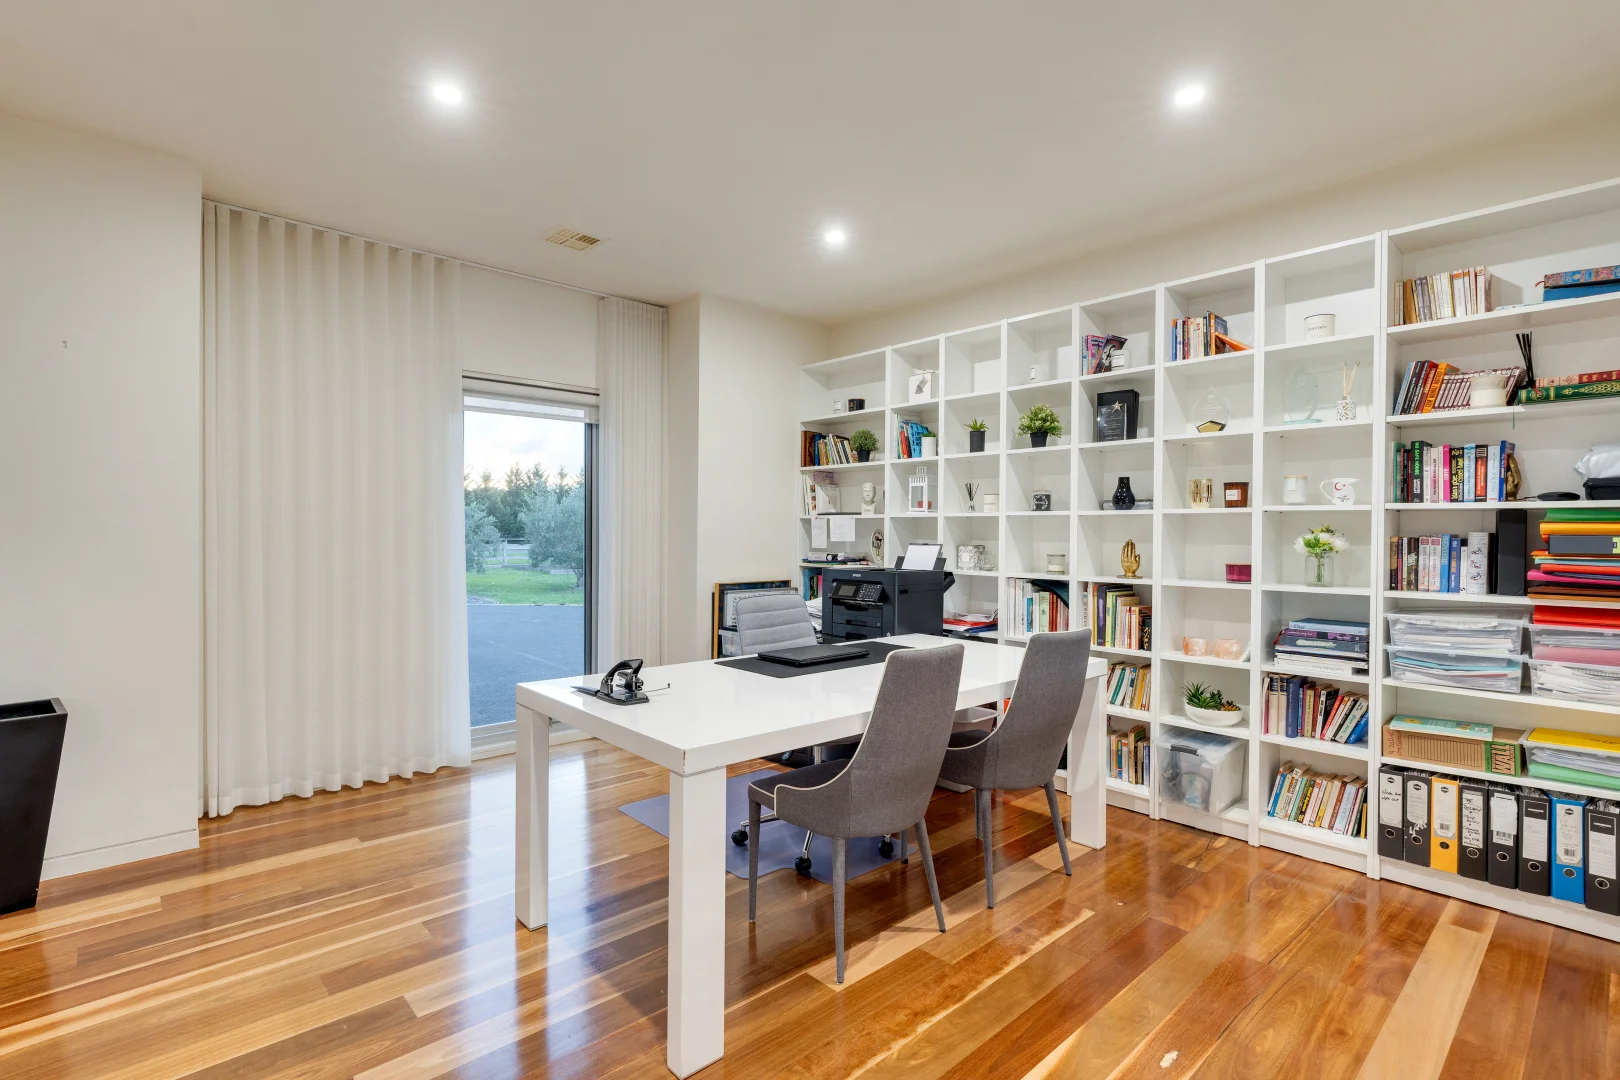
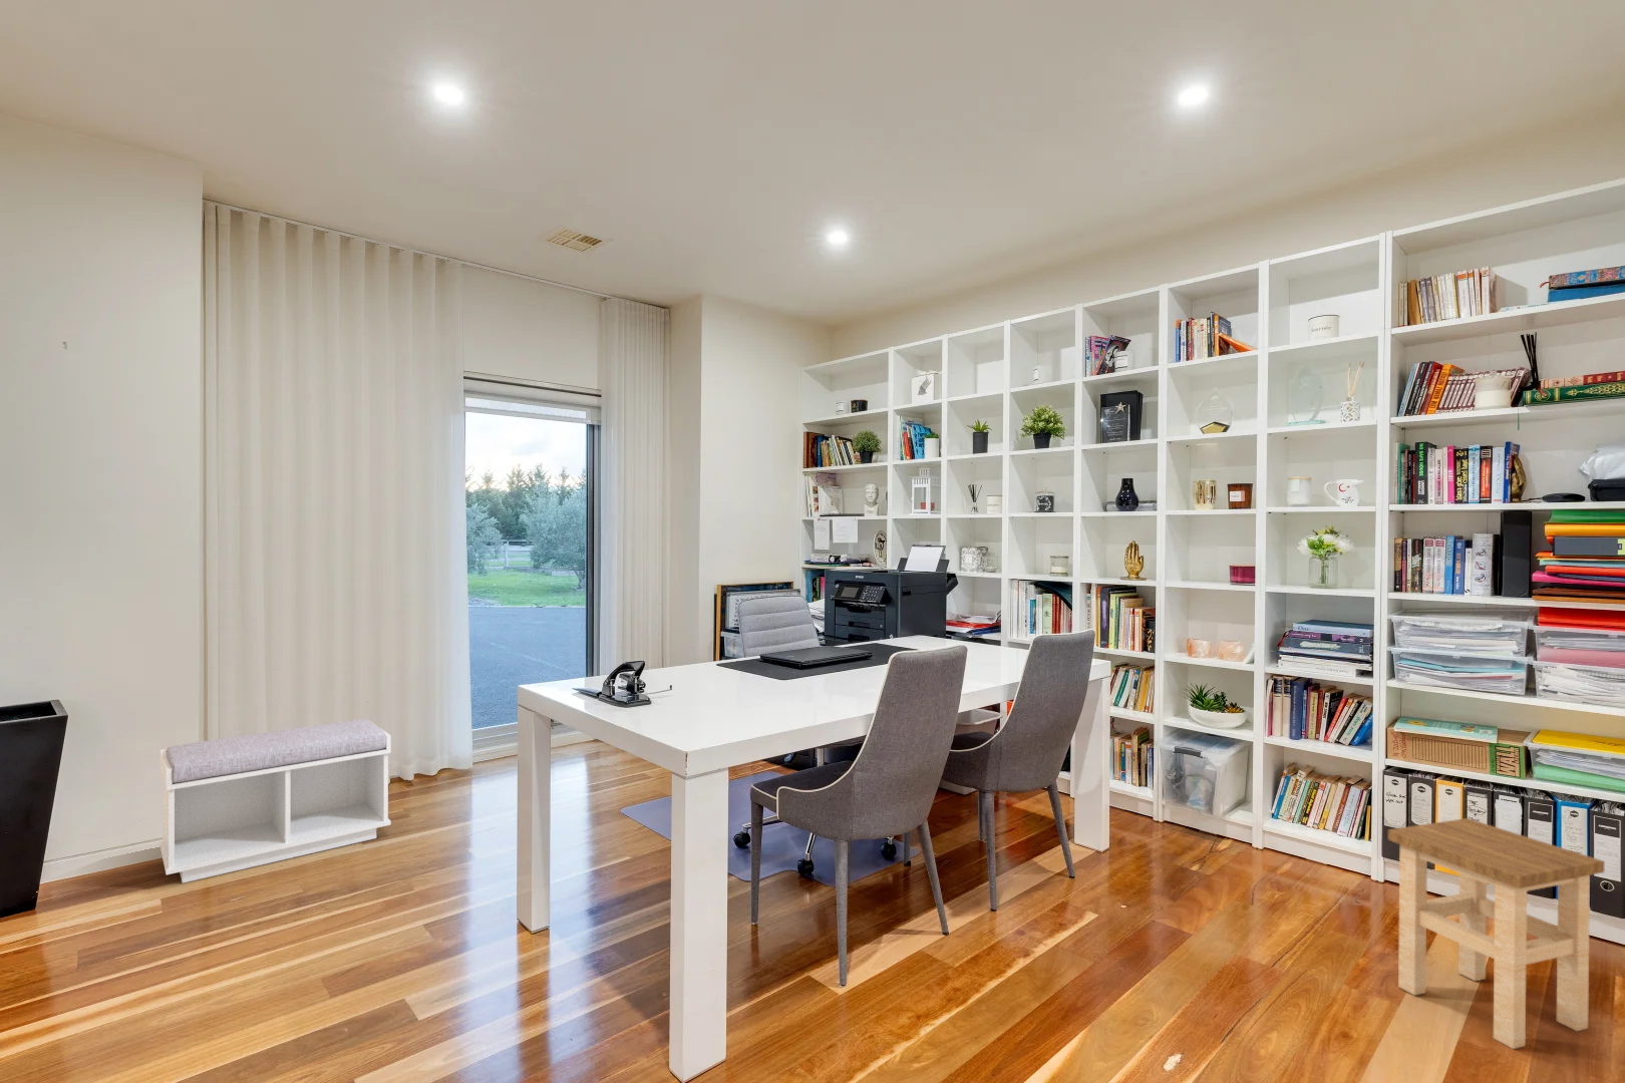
+ bench [160,718,392,885]
+ stool [1387,817,1606,1050]
